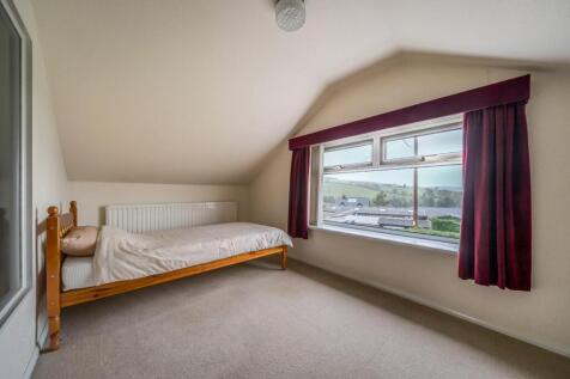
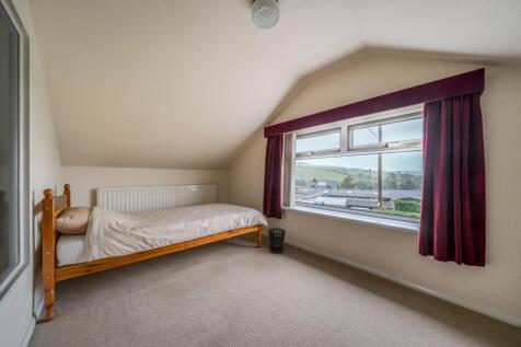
+ wastebasket [267,227,287,255]
